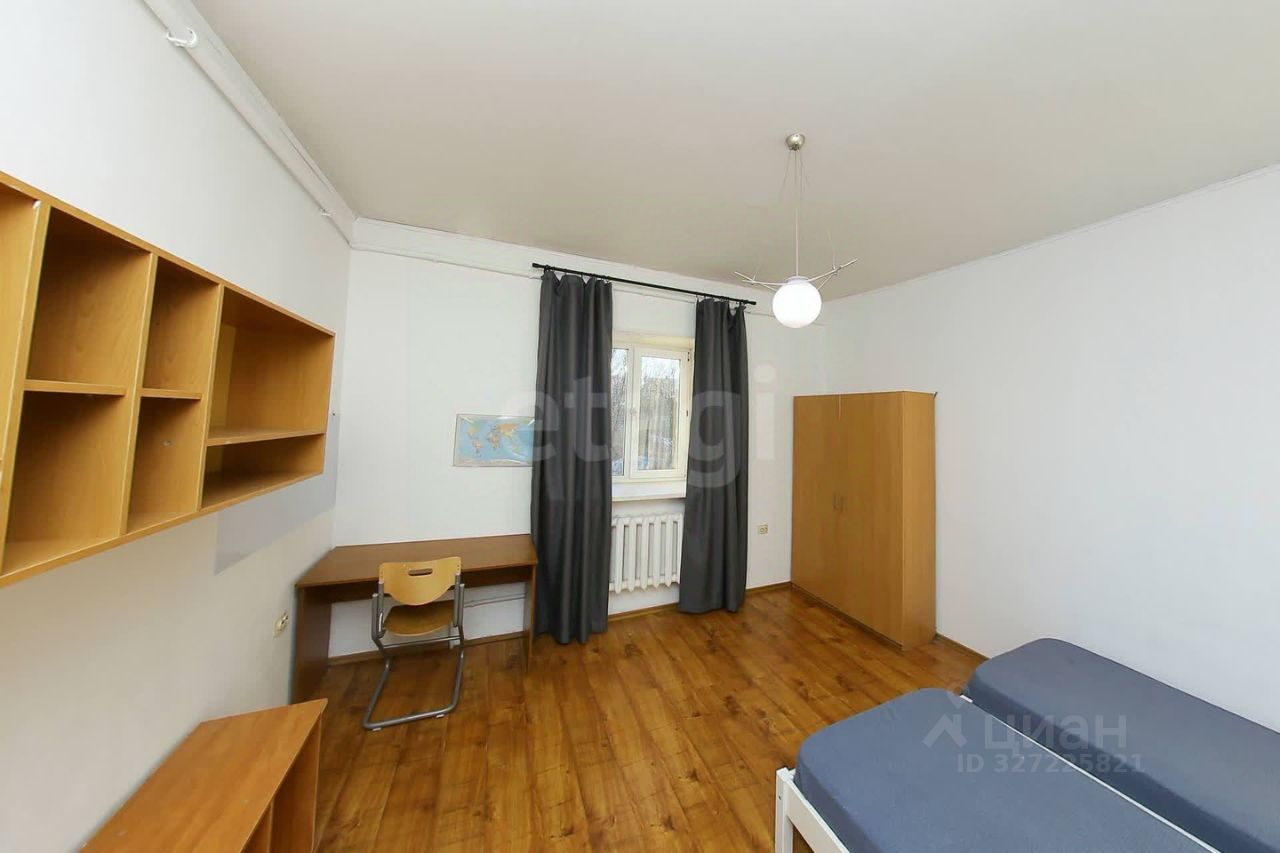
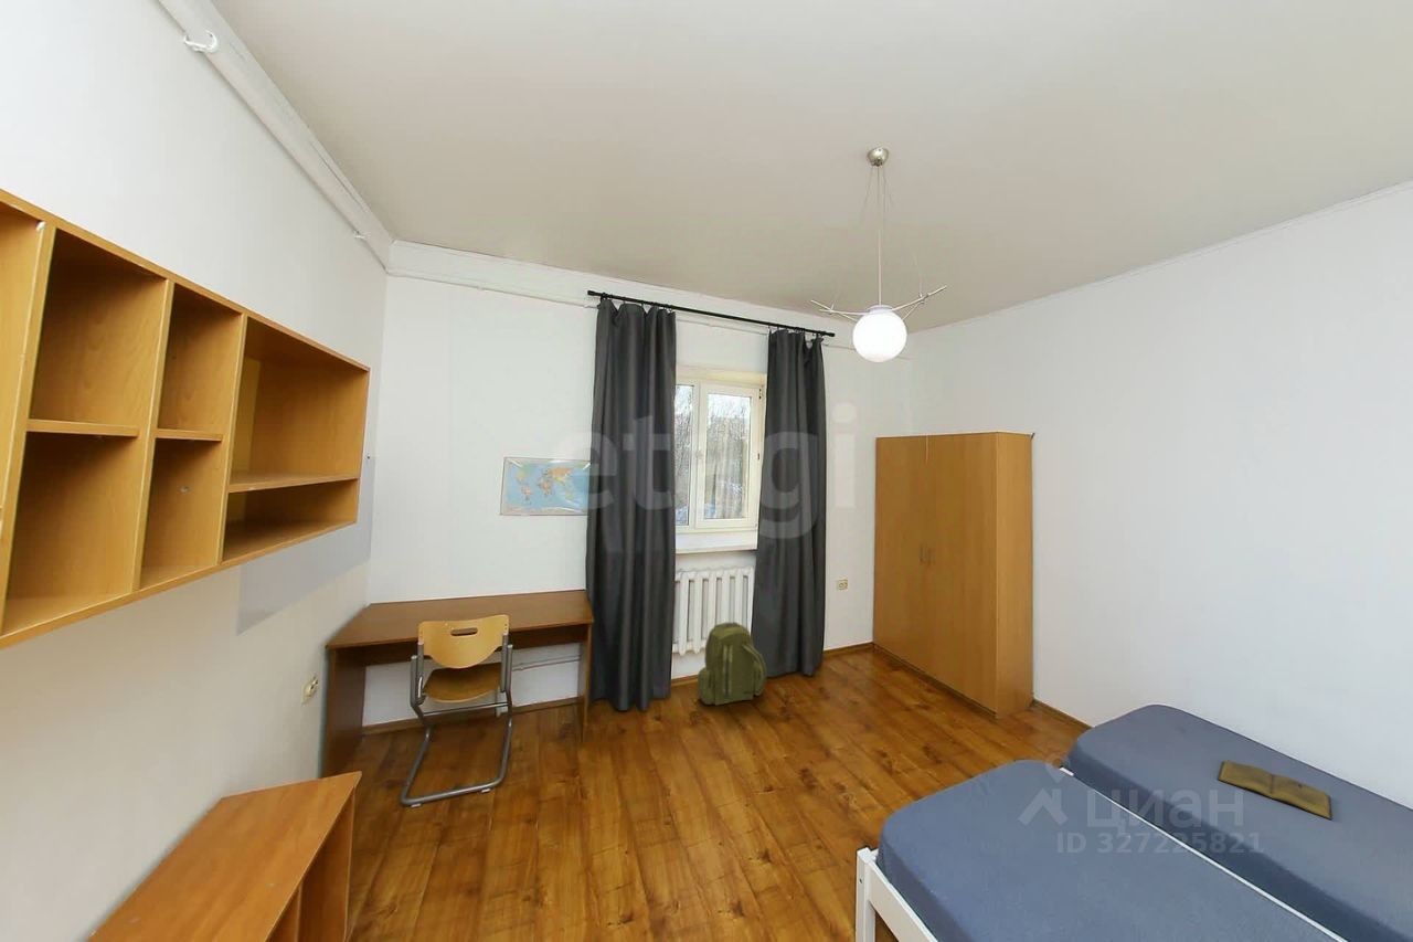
+ book [1217,760,1332,821]
+ backpack [697,621,767,706]
